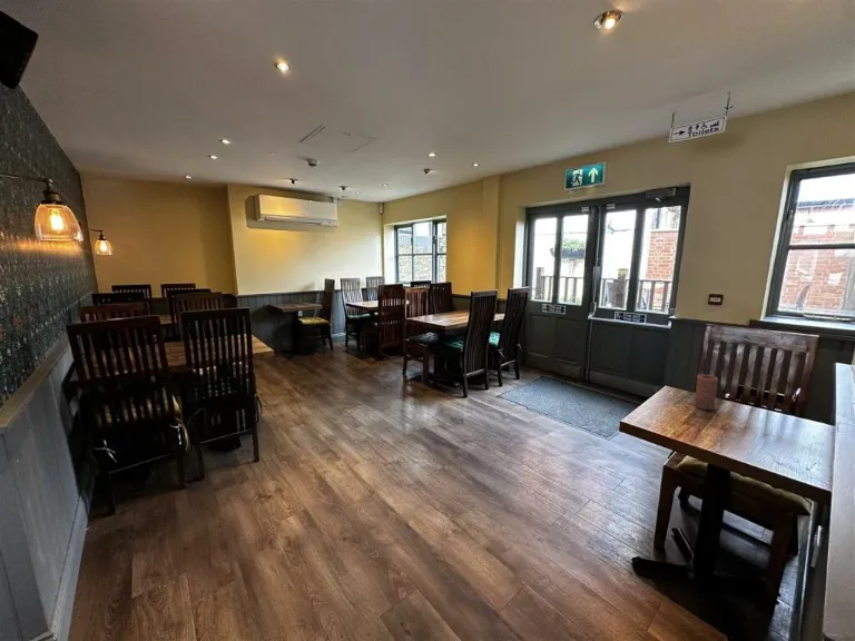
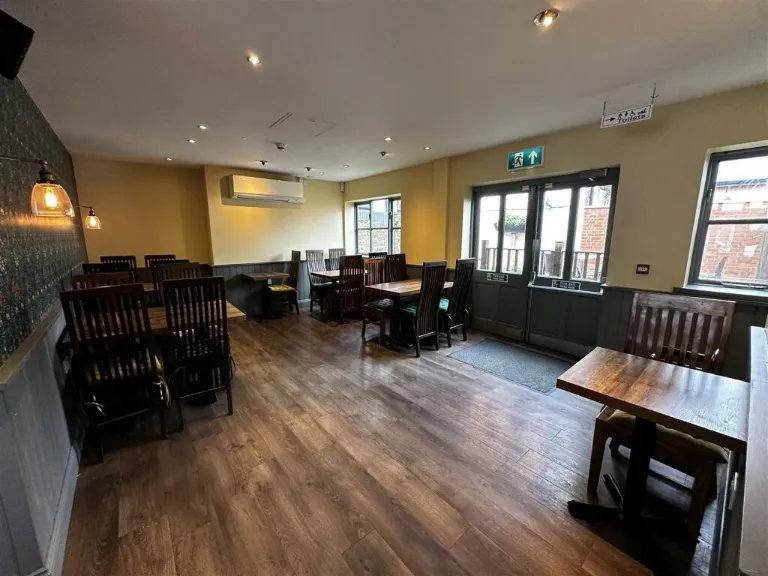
- candle [694,374,719,411]
